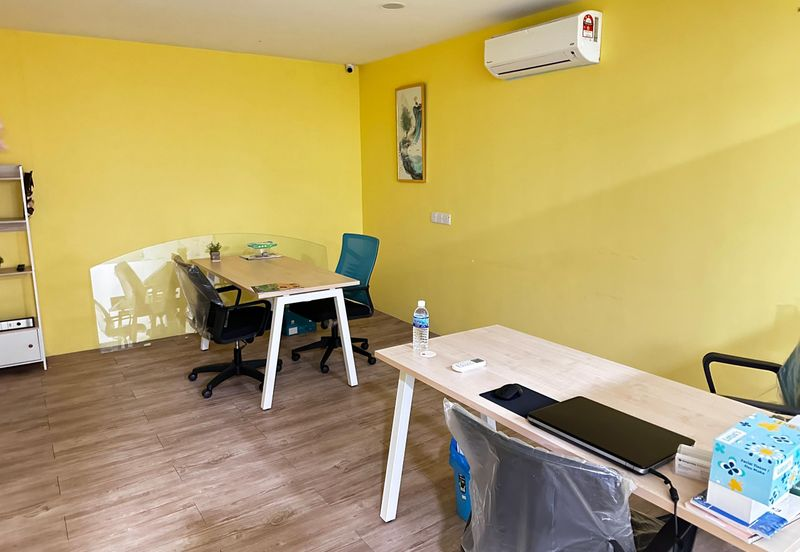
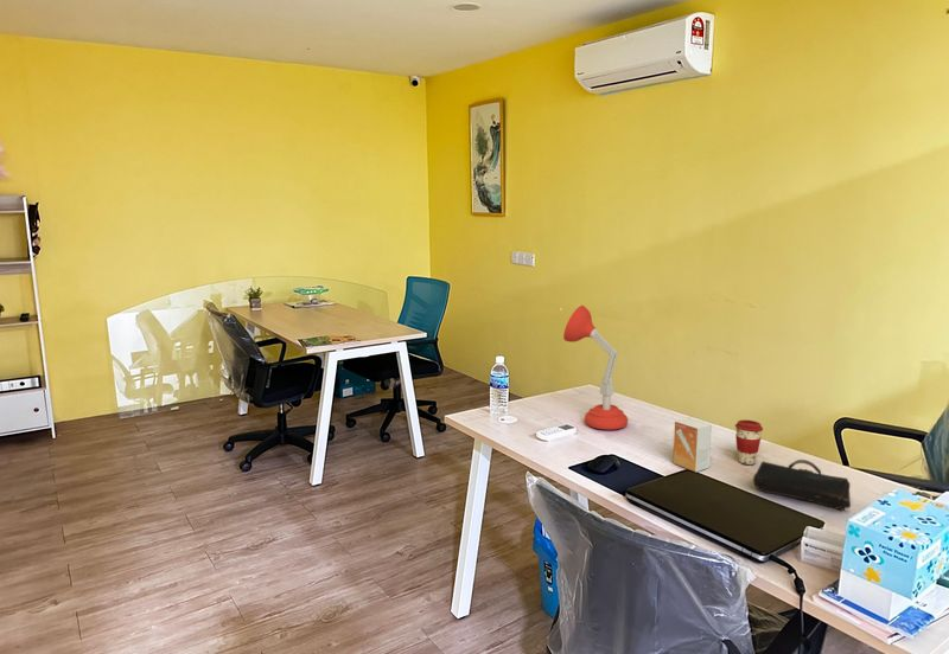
+ desk lamp [562,304,629,430]
+ coffee cup [734,418,764,466]
+ small box [671,417,713,473]
+ pencil case [752,459,852,512]
